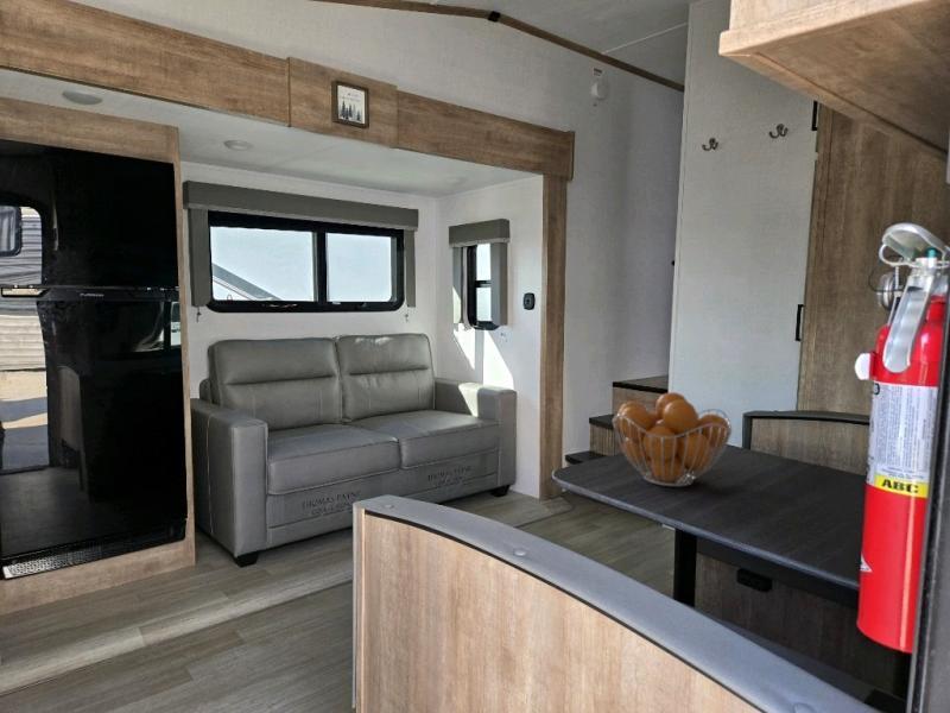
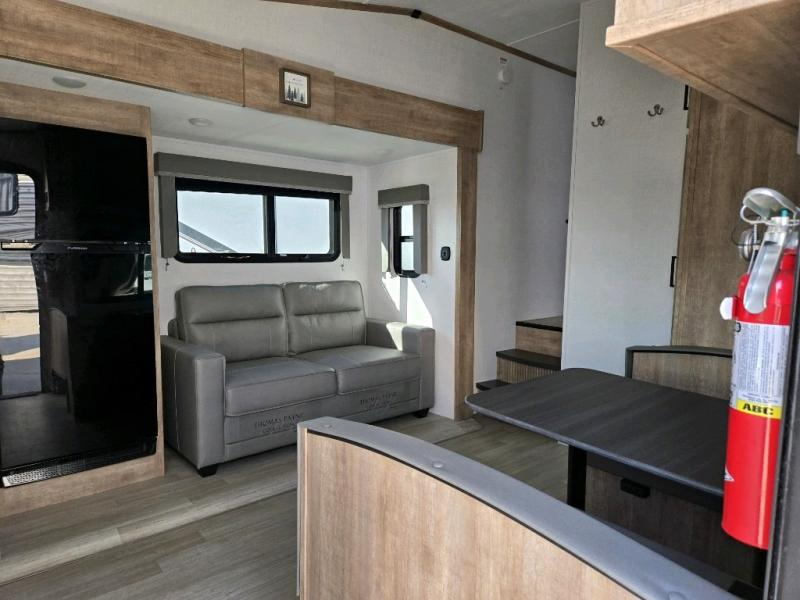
- fruit basket [612,391,733,488]
